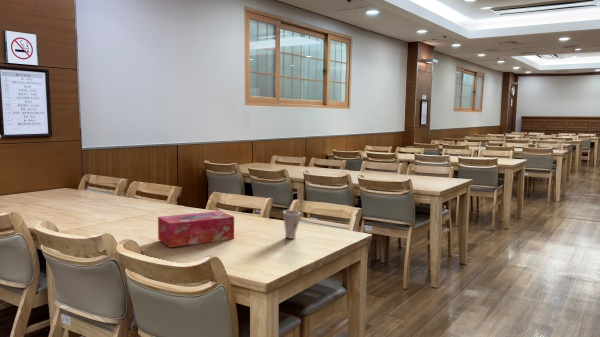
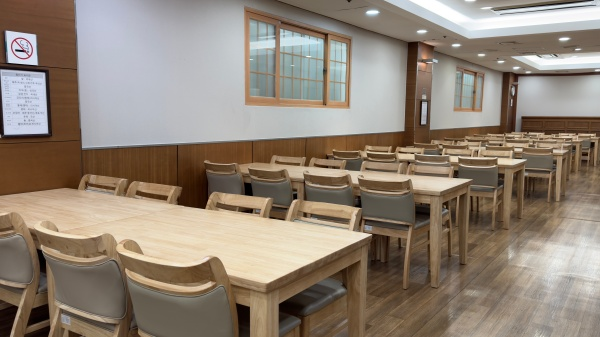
- tissue box [157,210,235,248]
- cup [282,209,302,240]
